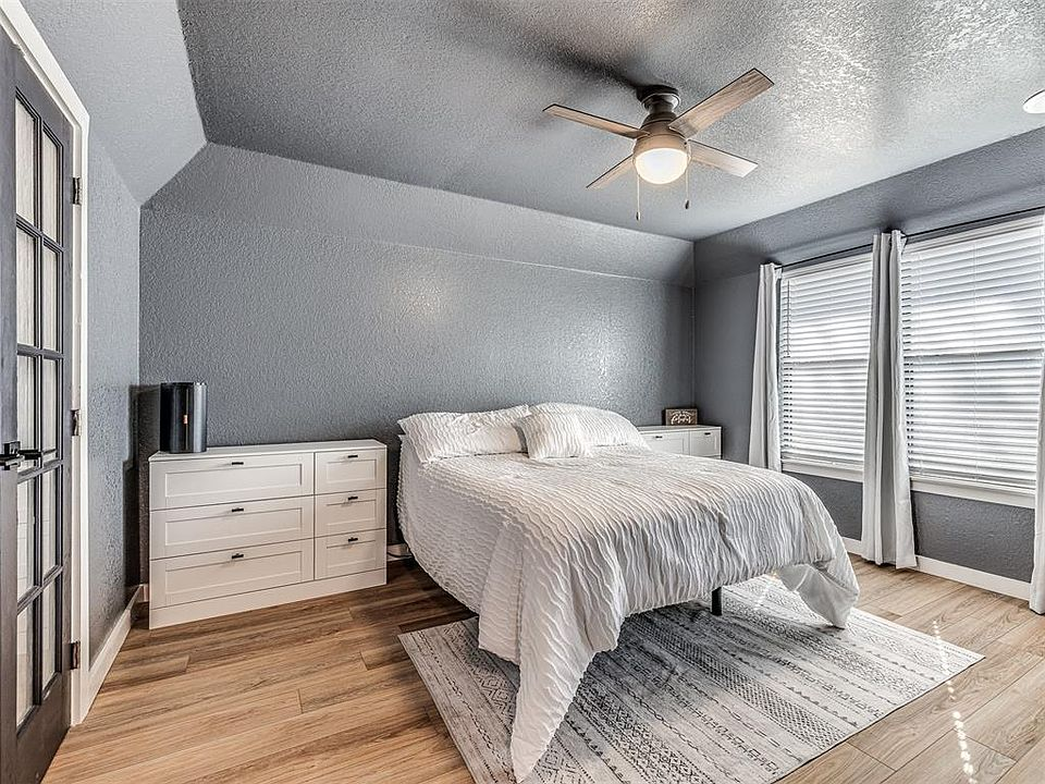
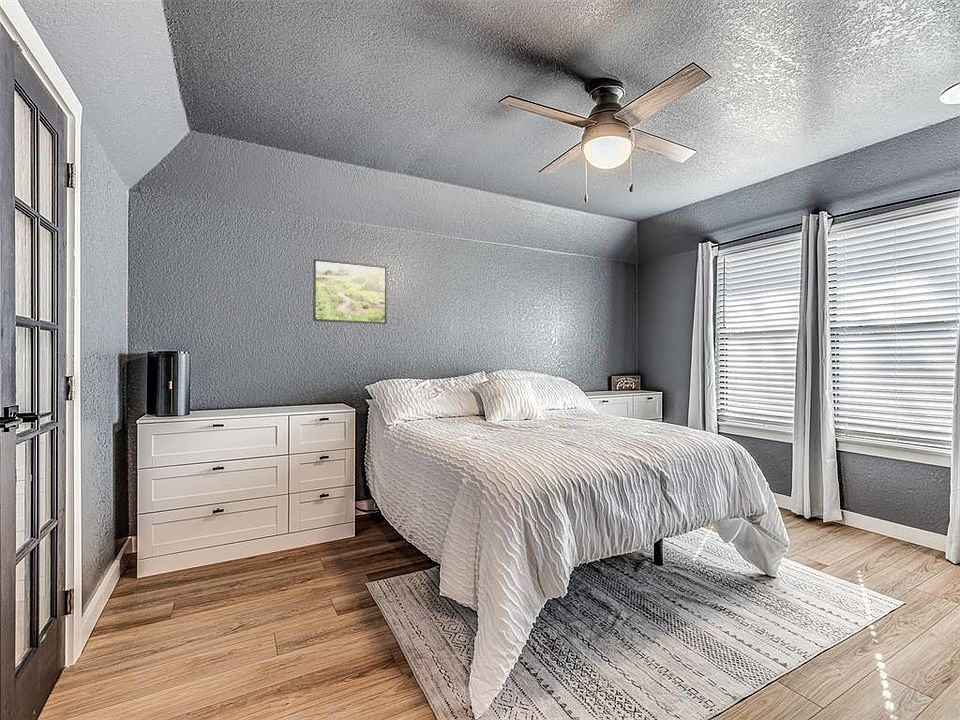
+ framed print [312,258,388,325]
